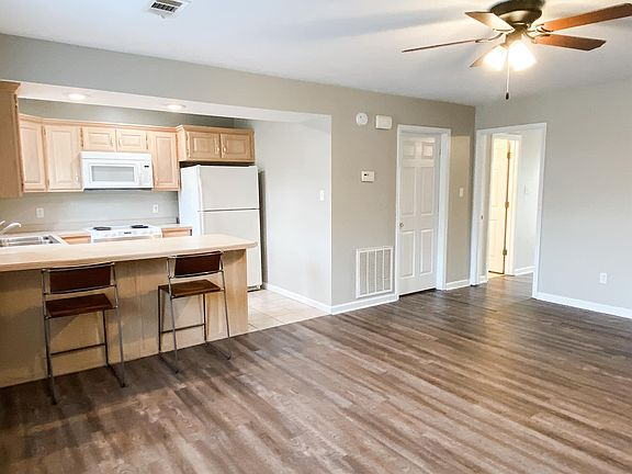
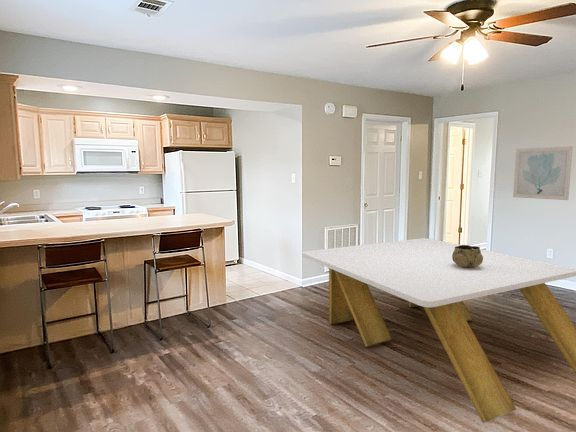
+ decorative bowl [452,244,483,268]
+ dining table [301,237,576,424]
+ wall art [512,145,574,201]
